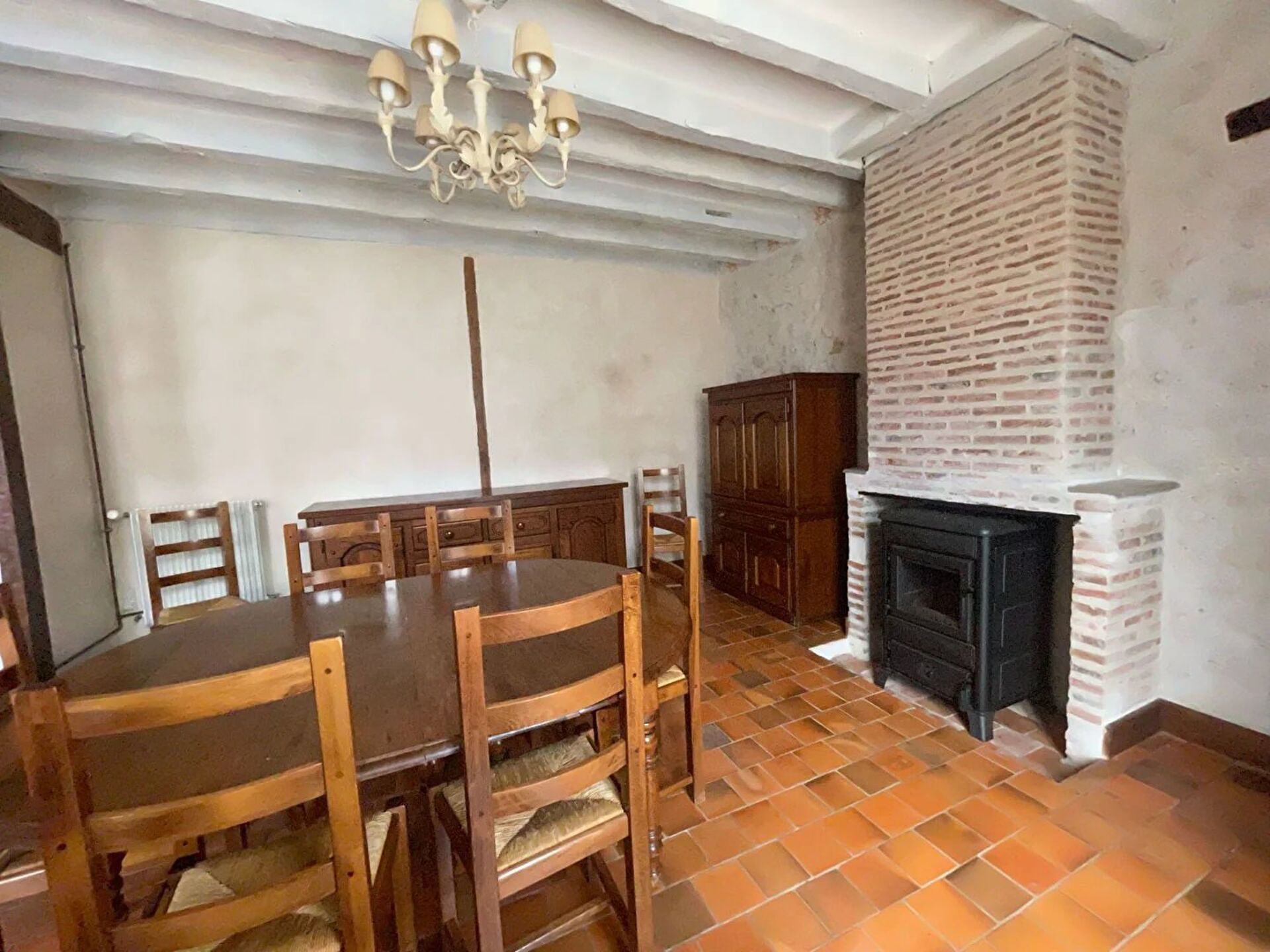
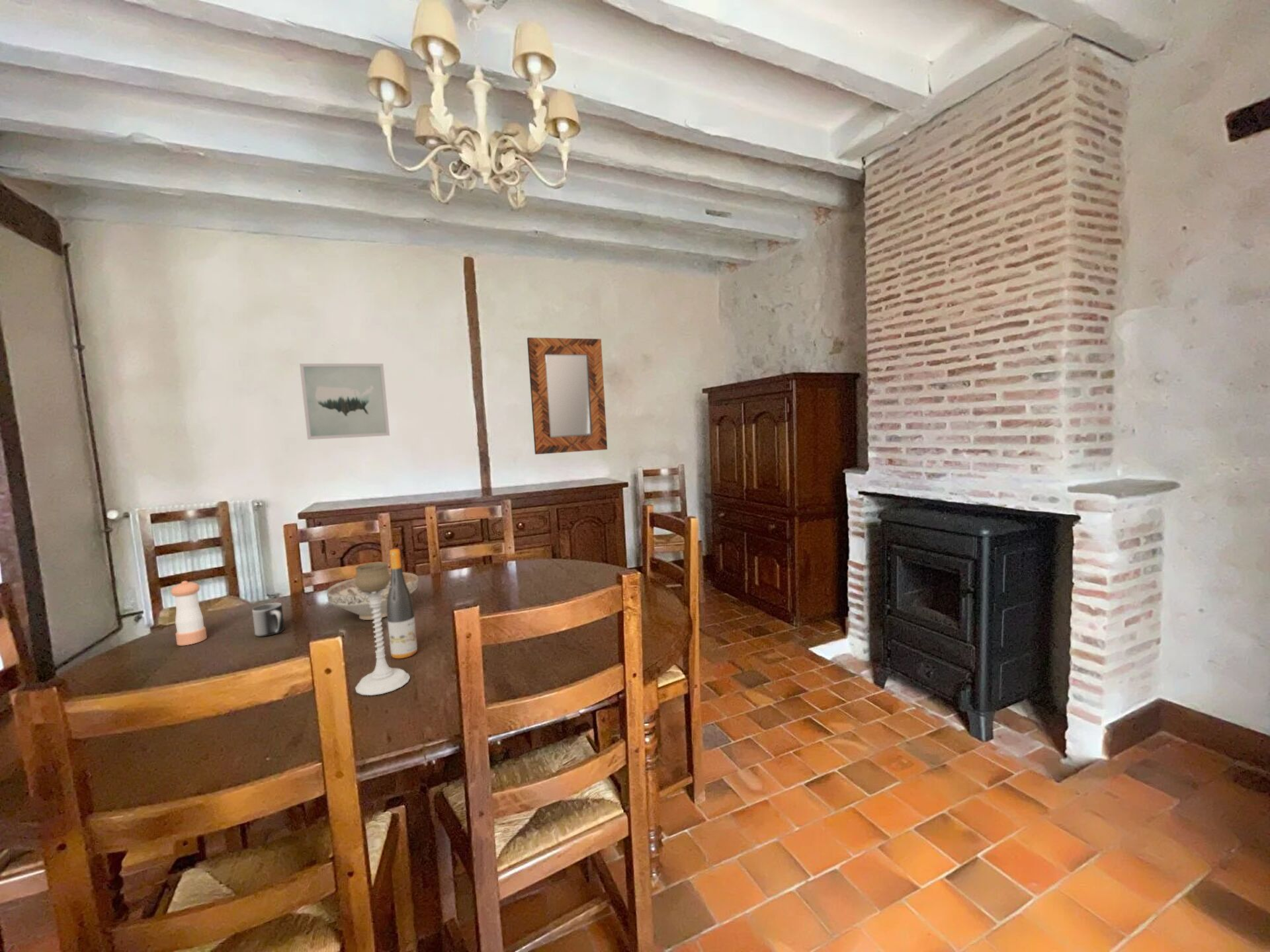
+ wall art [299,363,390,440]
+ candle holder [355,561,411,696]
+ home mirror [527,337,608,455]
+ decorative bowl [326,572,419,621]
+ mug [251,602,285,637]
+ wine bottle [387,548,418,659]
+ pepper shaker [170,580,208,646]
